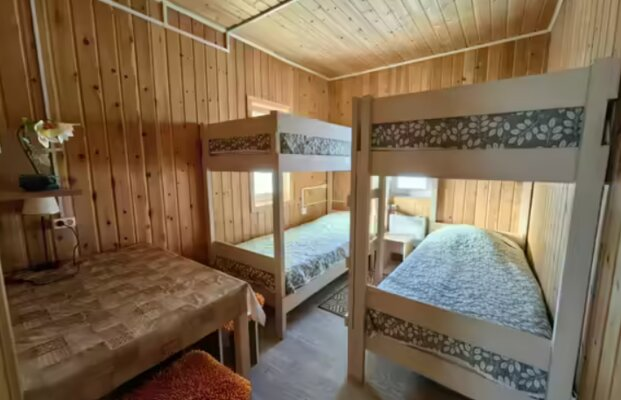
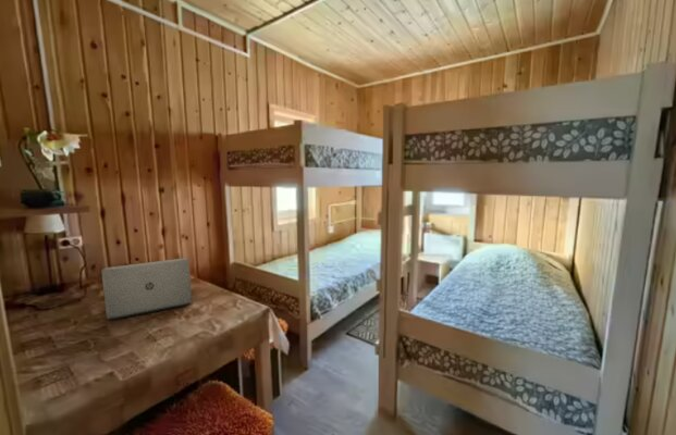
+ laptop [100,257,193,321]
